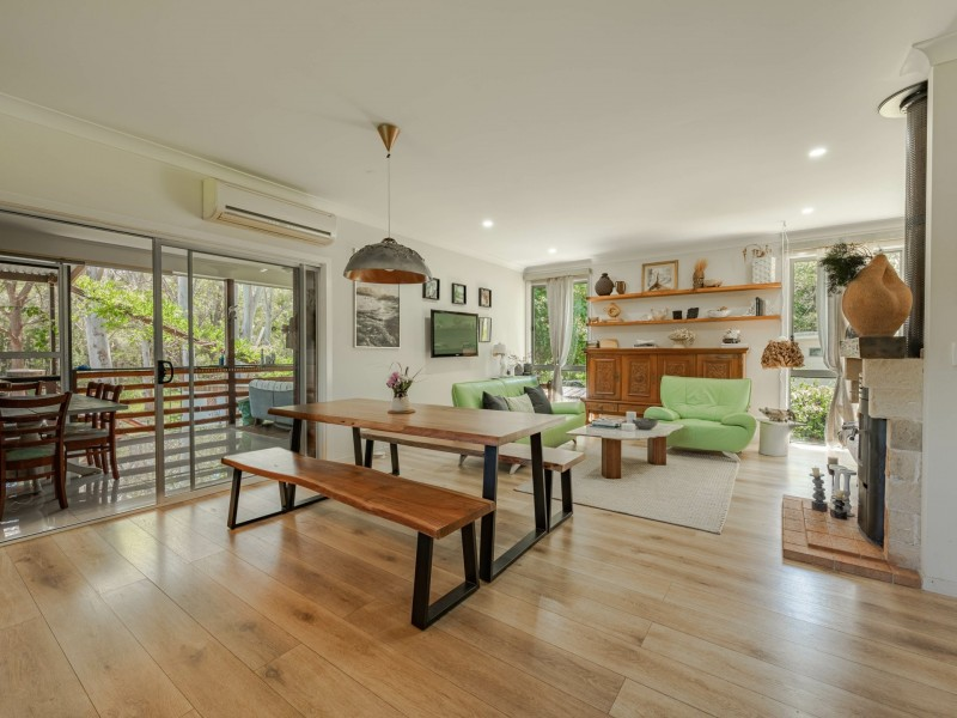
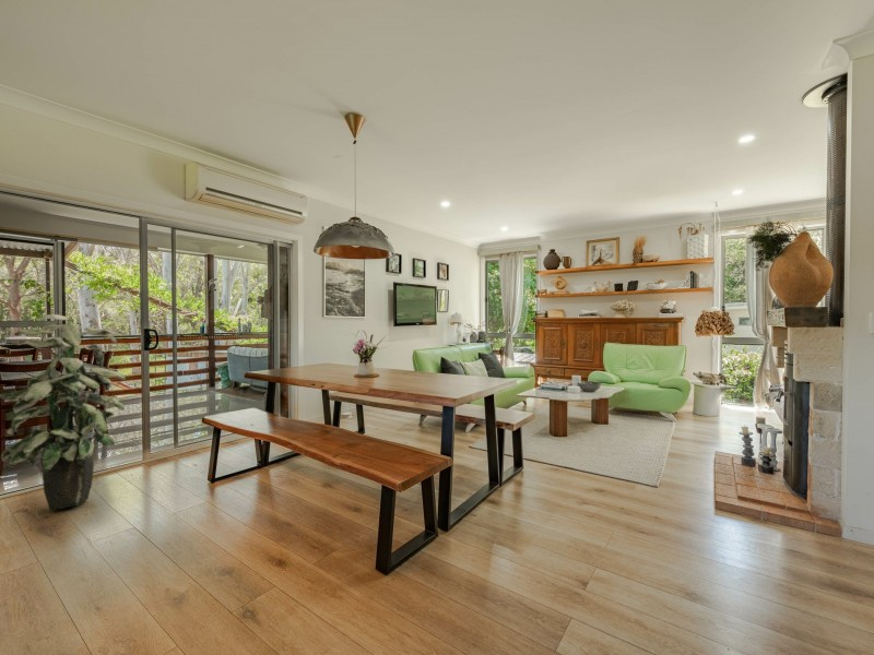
+ indoor plant [0,313,127,511]
